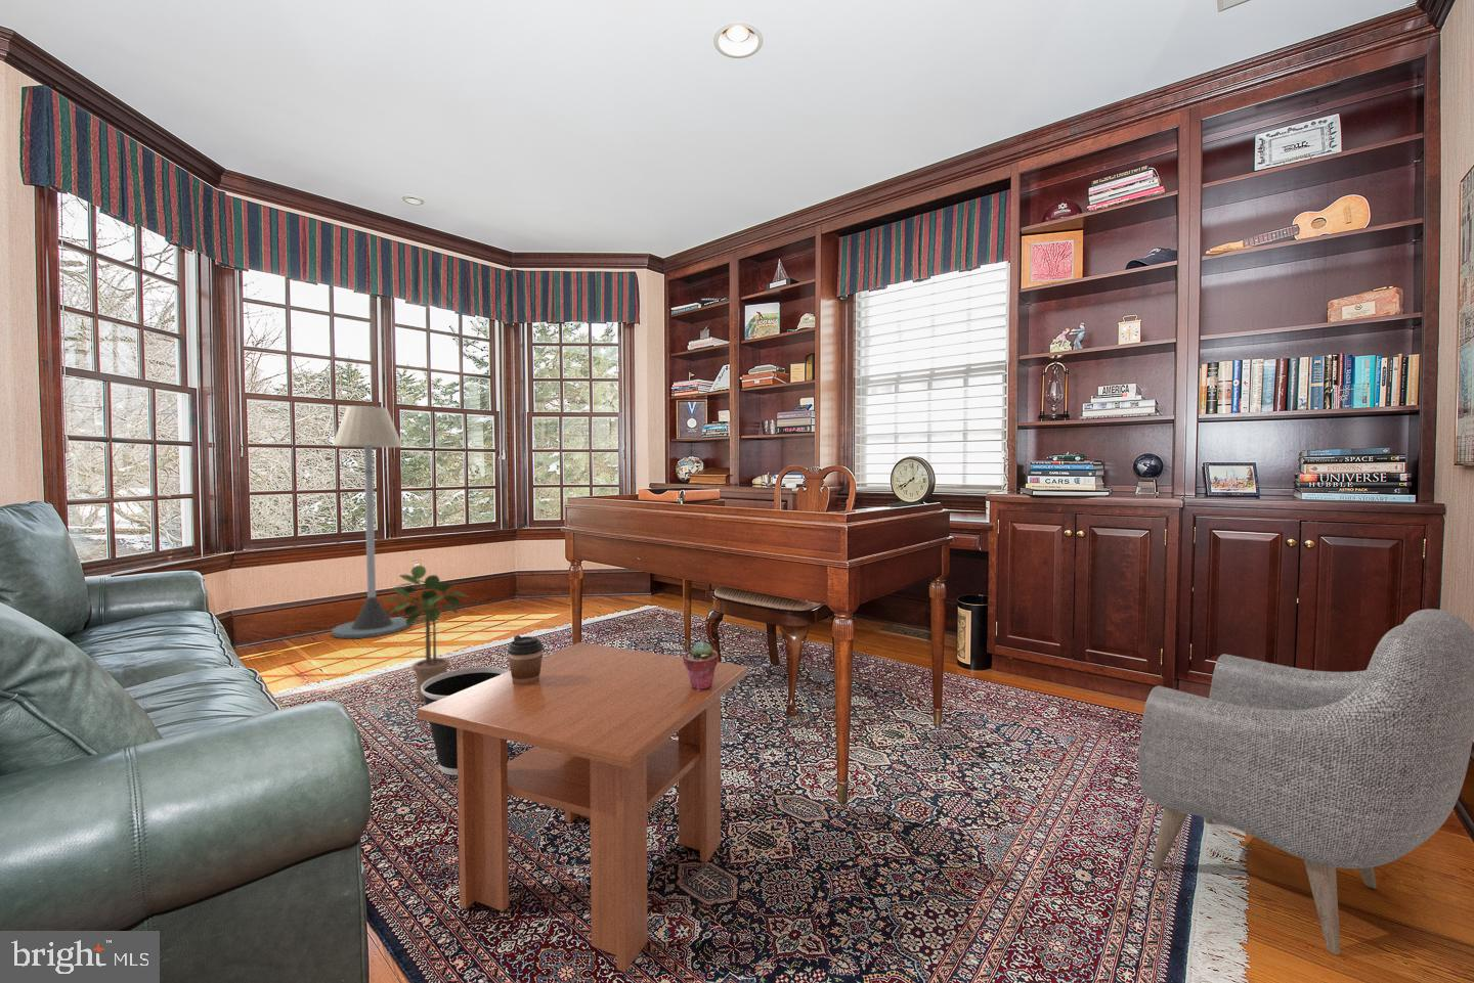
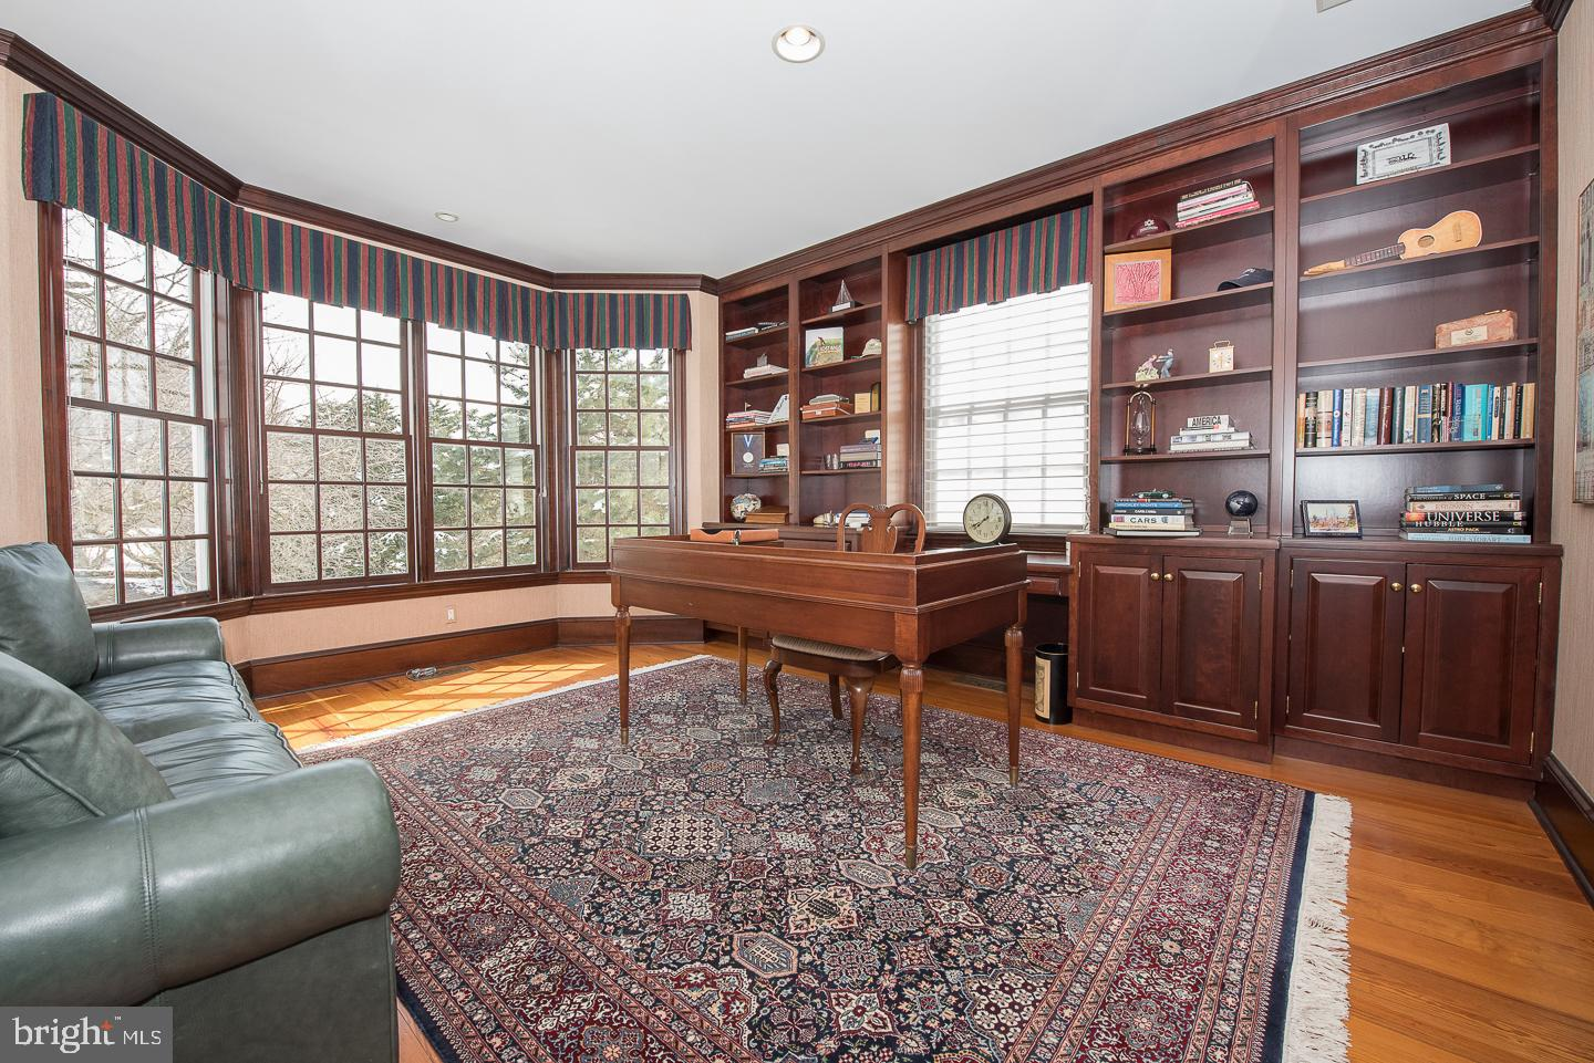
- potted succulent [682,641,720,690]
- coffee table [417,642,750,973]
- coffee cup [507,634,544,686]
- floor lamp [330,405,412,640]
- wastebasket [420,666,509,777]
- armchair [1137,608,1474,956]
- potted plant [382,565,470,701]
